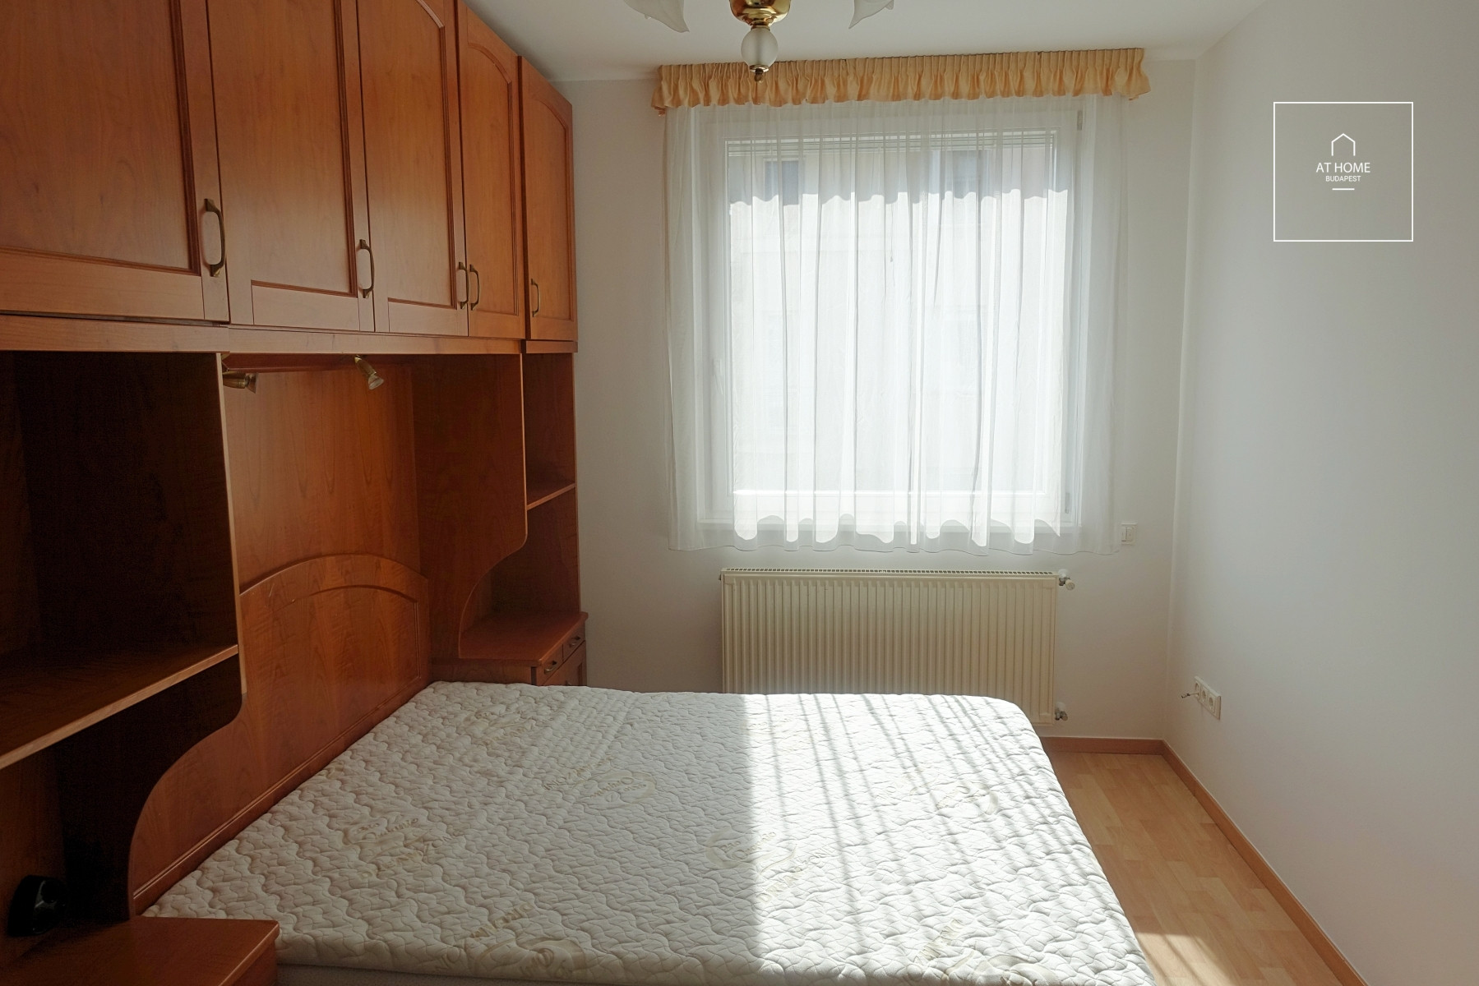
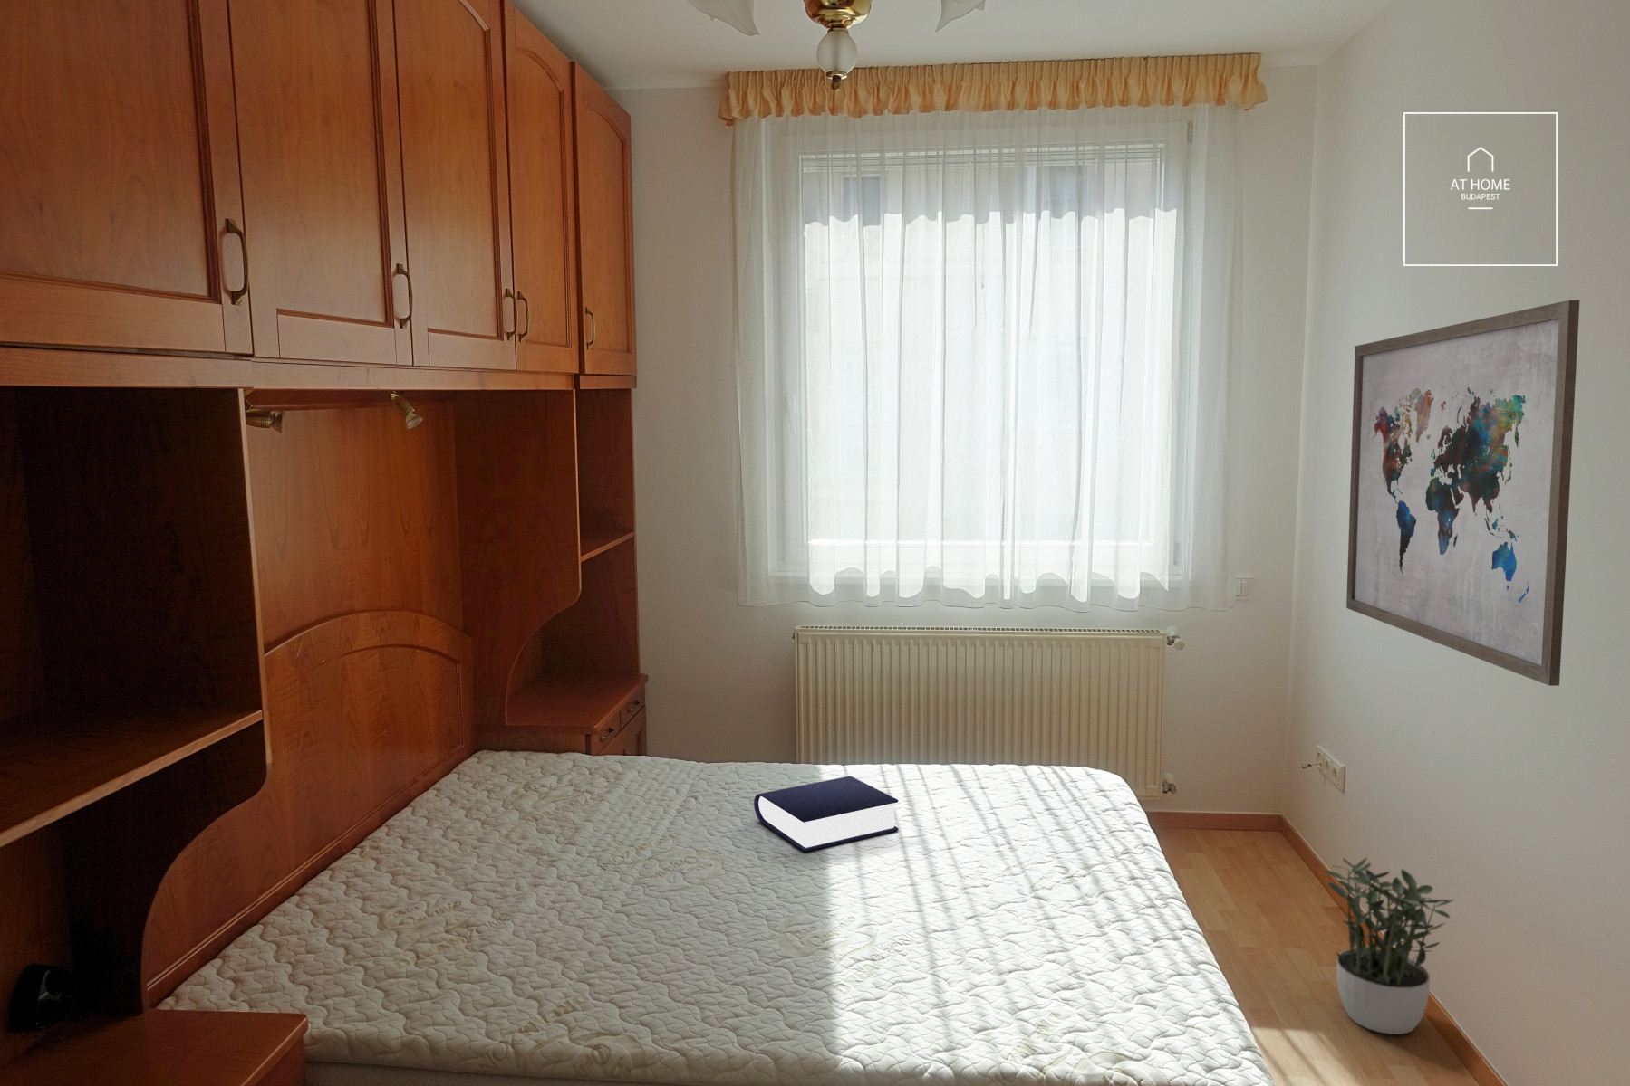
+ wall art [1345,298,1580,687]
+ potted plant [1323,856,1454,1035]
+ book [753,776,900,853]
